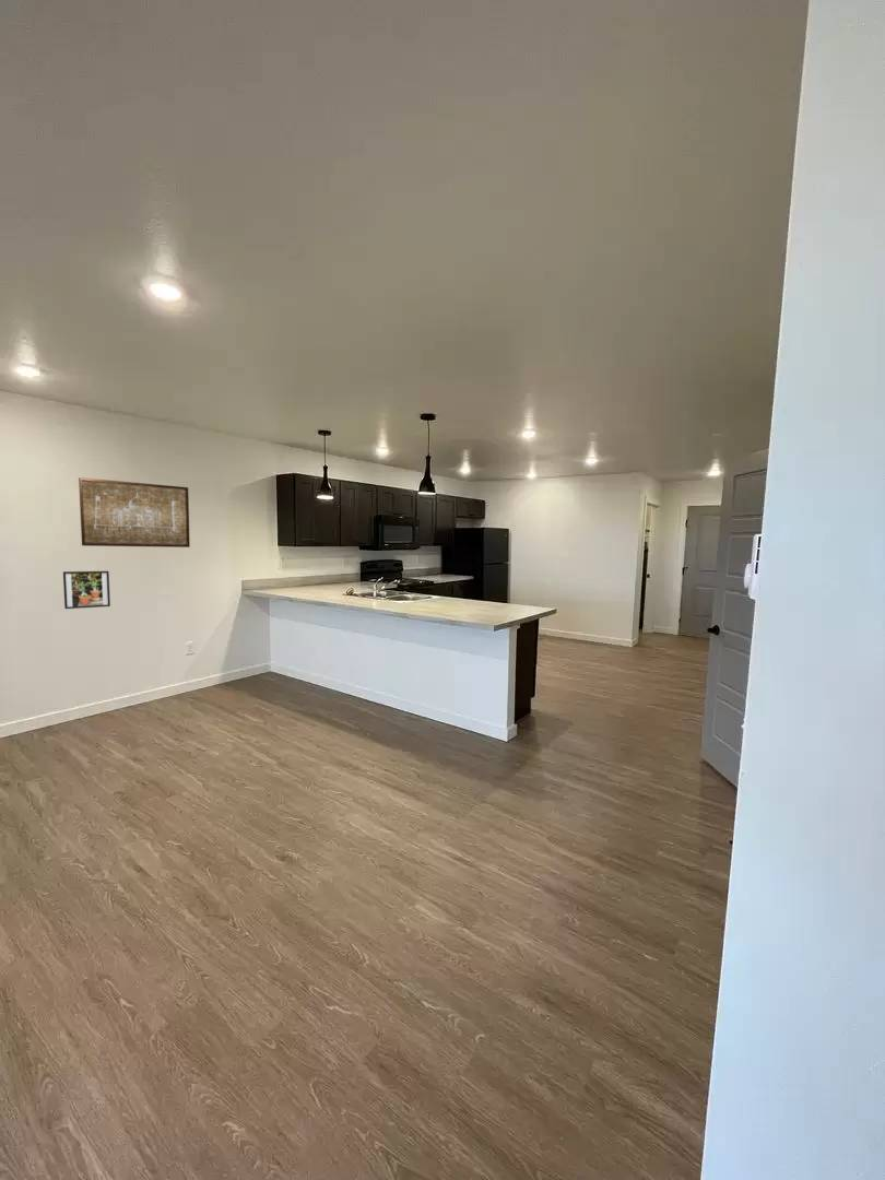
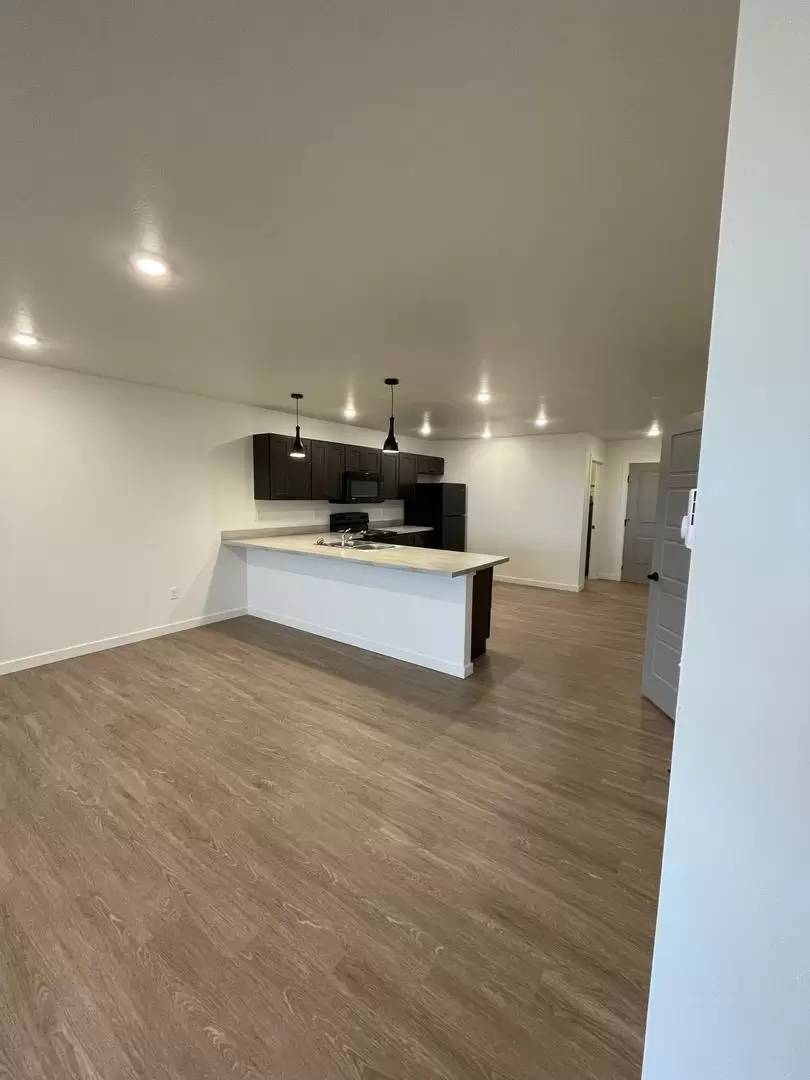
- wall art [78,476,191,548]
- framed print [62,570,111,610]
